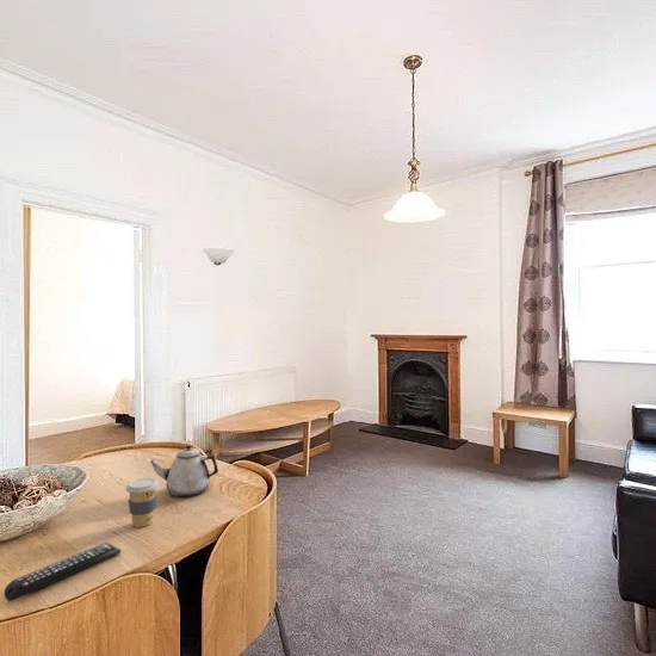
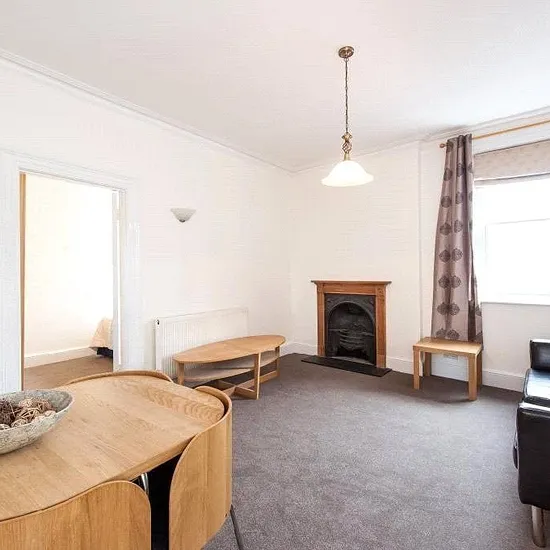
- coffee cup [125,477,160,528]
- remote control [2,541,122,602]
- teapot [149,445,219,497]
